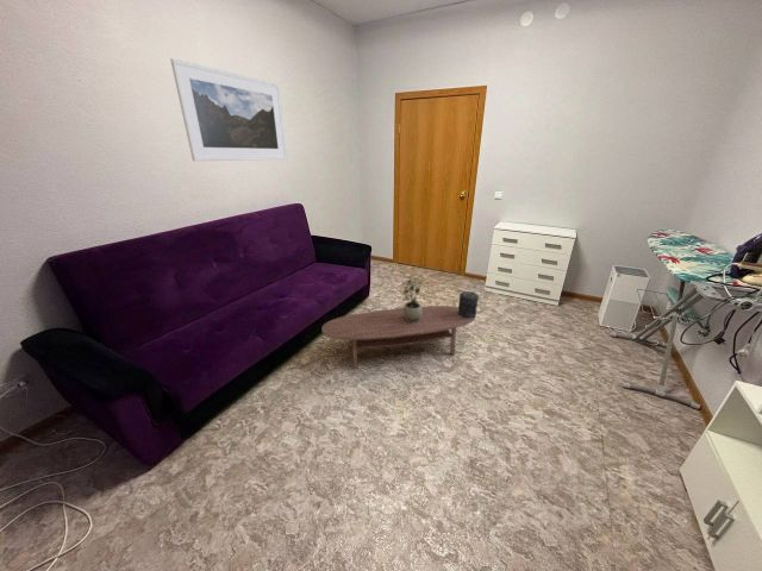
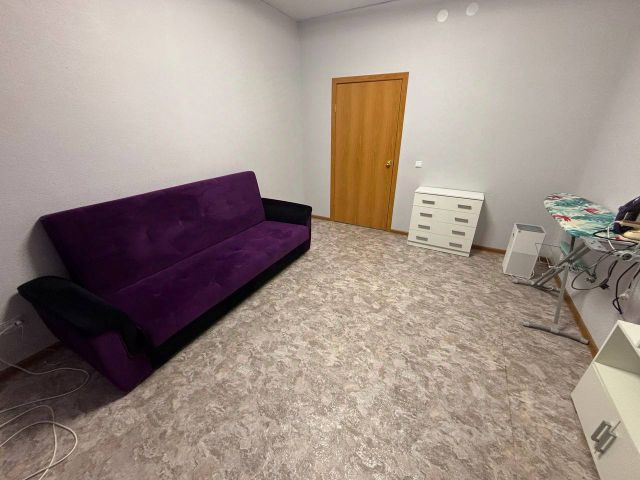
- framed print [169,57,288,162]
- coffee table [320,305,476,369]
- decorative container [457,290,480,319]
- potted plant [398,276,423,322]
